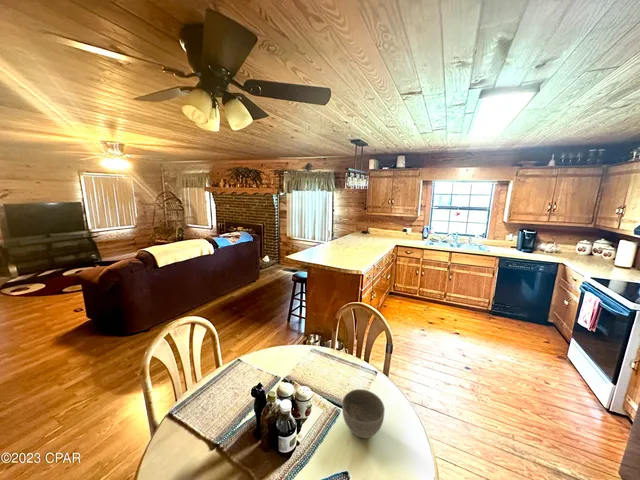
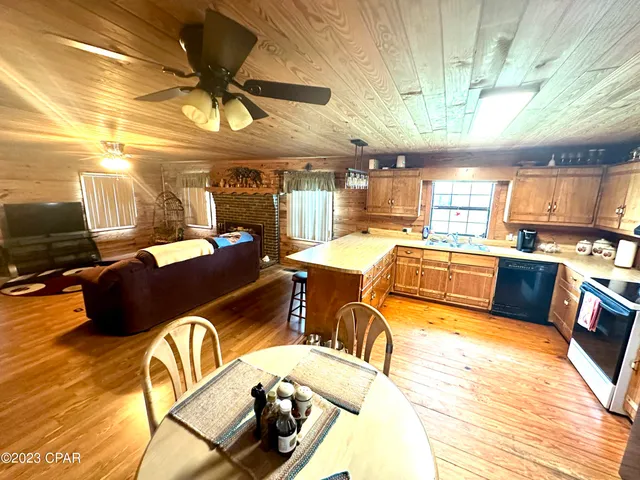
- bowl [341,388,386,439]
